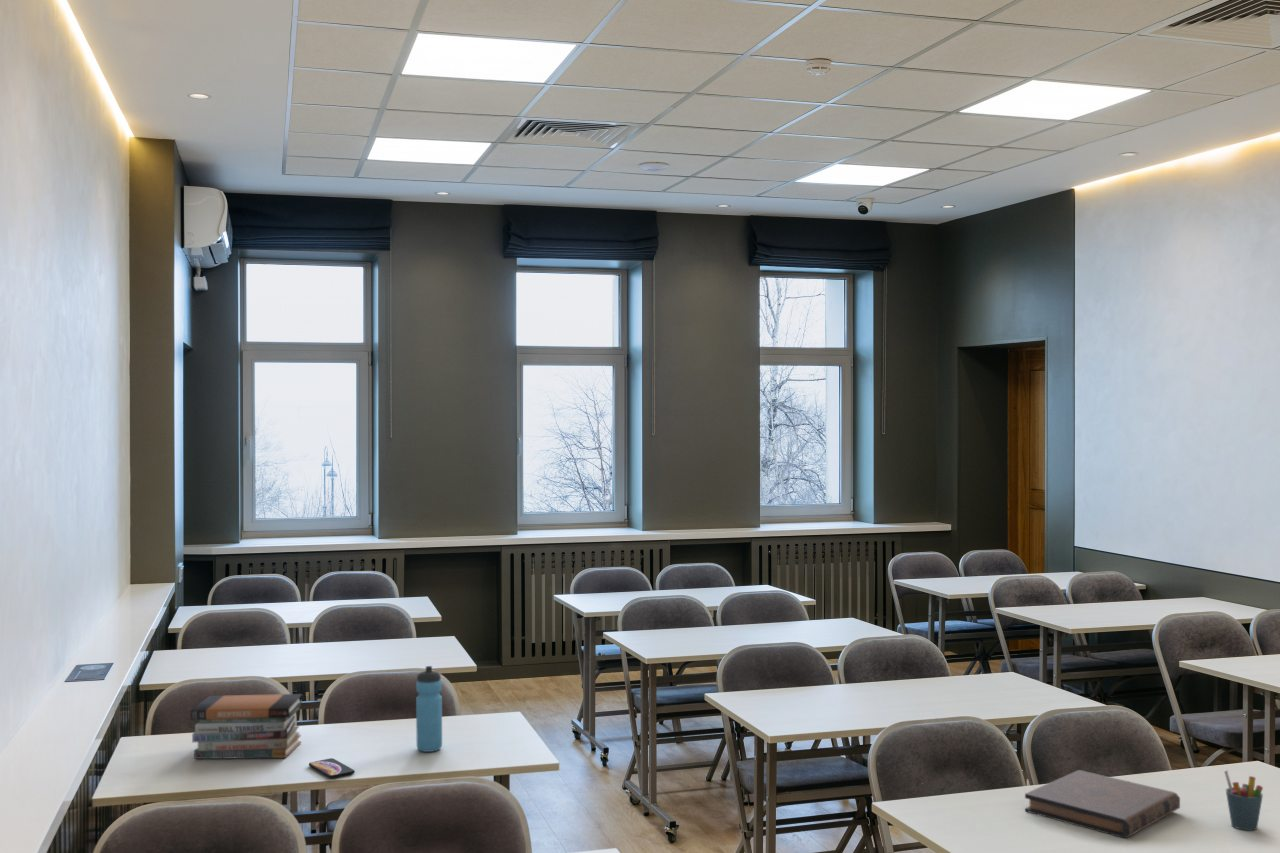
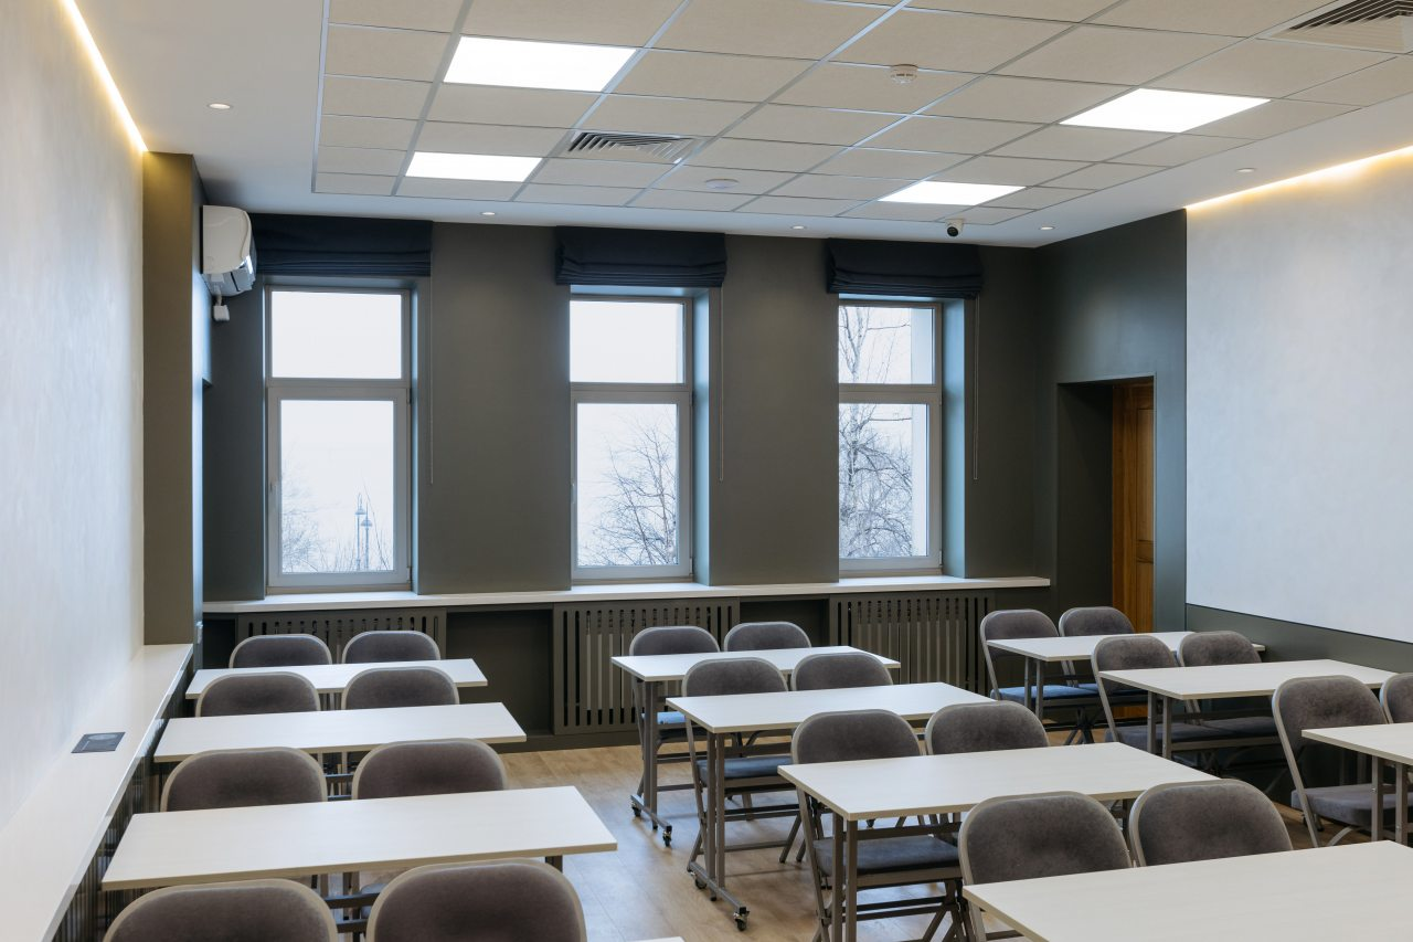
- book [1024,769,1181,839]
- book stack [190,693,303,760]
- pen holder [1223,769,1264,831]
- water bottle [415,665,443,753]
- smartphone [308,757,356,779]
